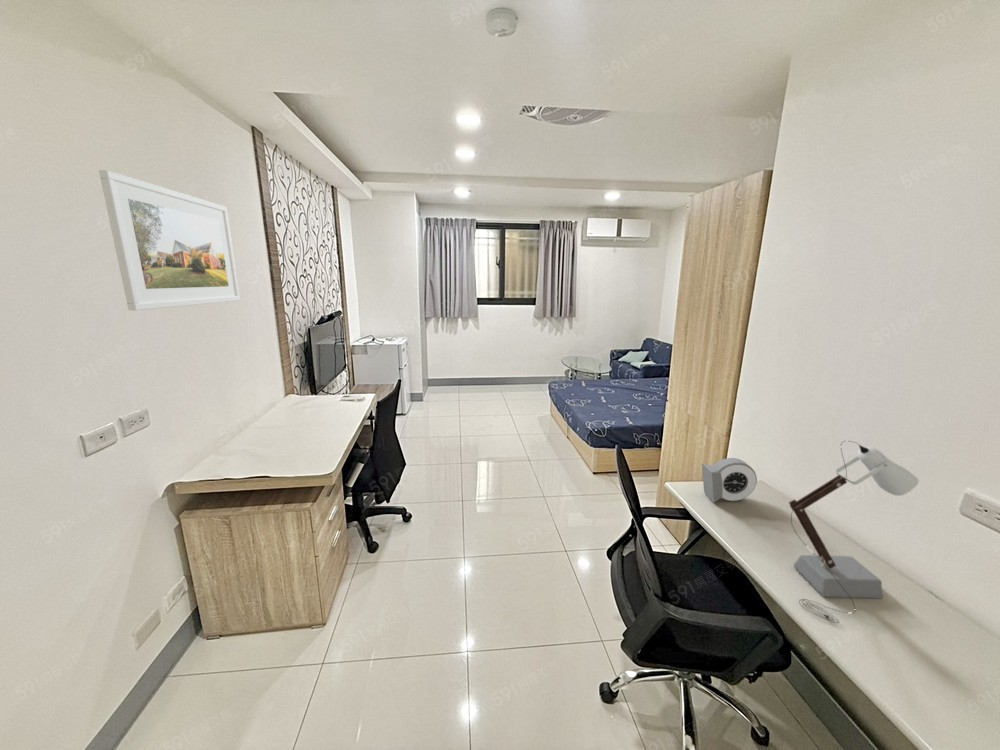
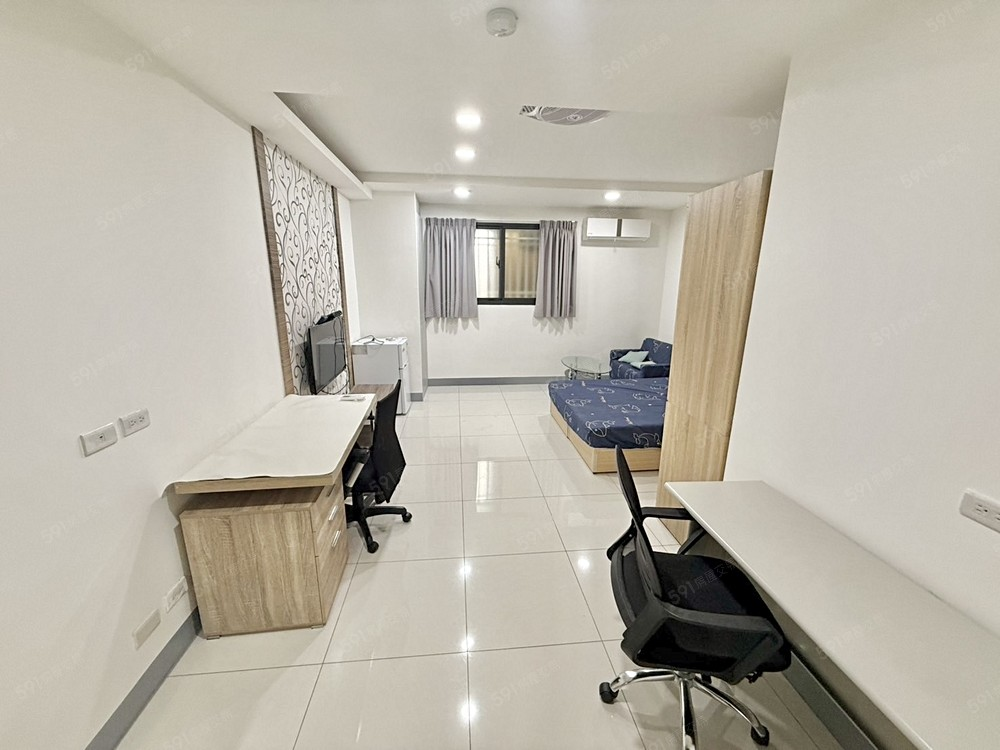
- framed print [98,169,241,312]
- desk lamp [788,440,920,624]
- alarm clock [701,457,758,504]
